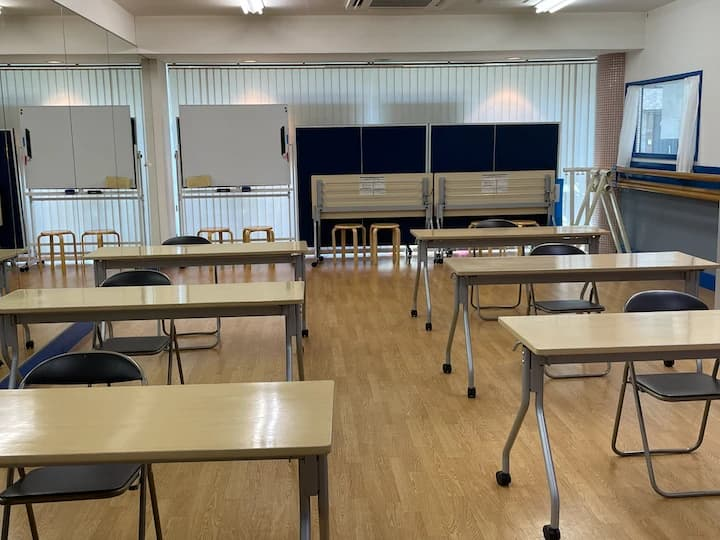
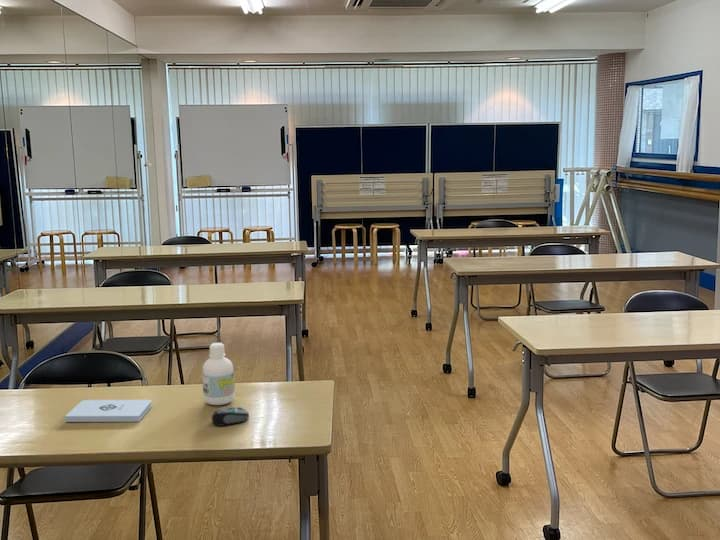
+ bottle [201,342,236,406]
+ notepad [64,399,153,423]
+ computer mouse [210,406,250,427]
